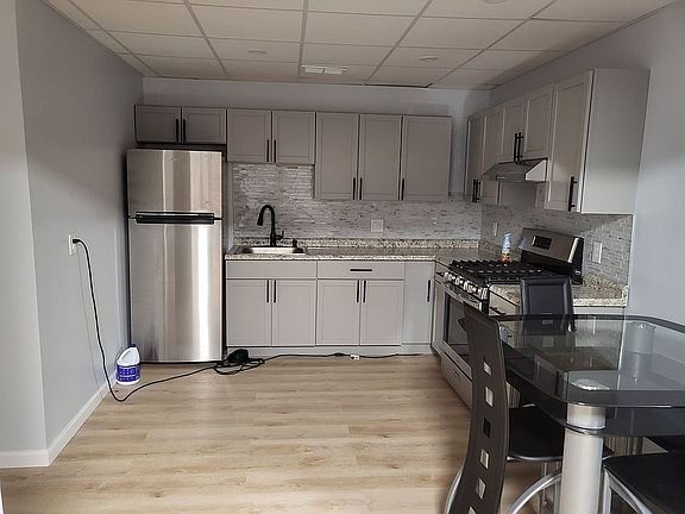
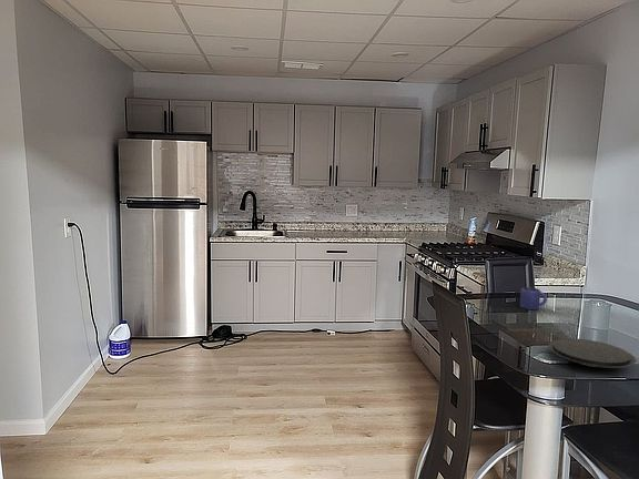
+ plate [547,337,637,369]
+ mug [519,286,548,310]
